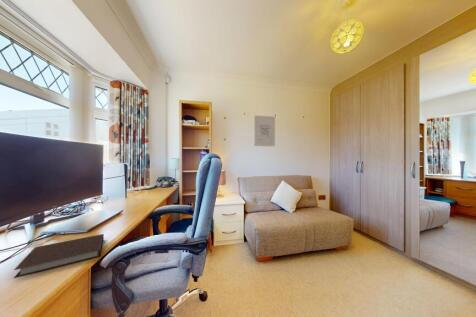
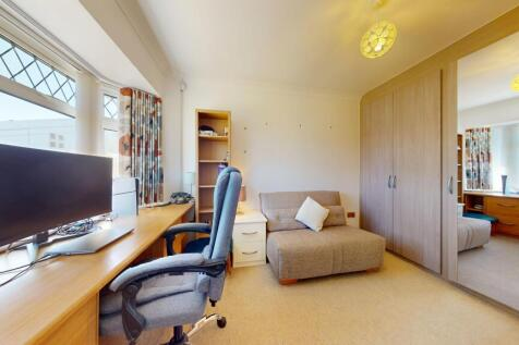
- wall art [253,115,276,147]
- notebook [13,233,105,279]
